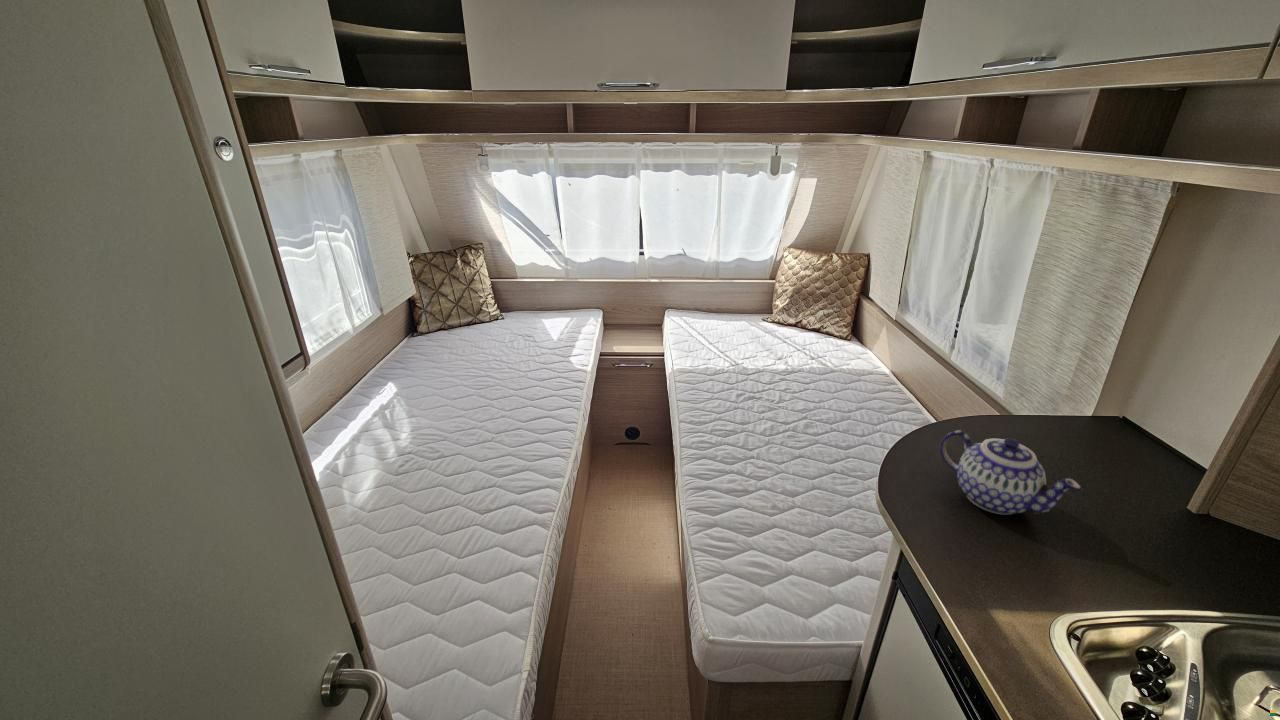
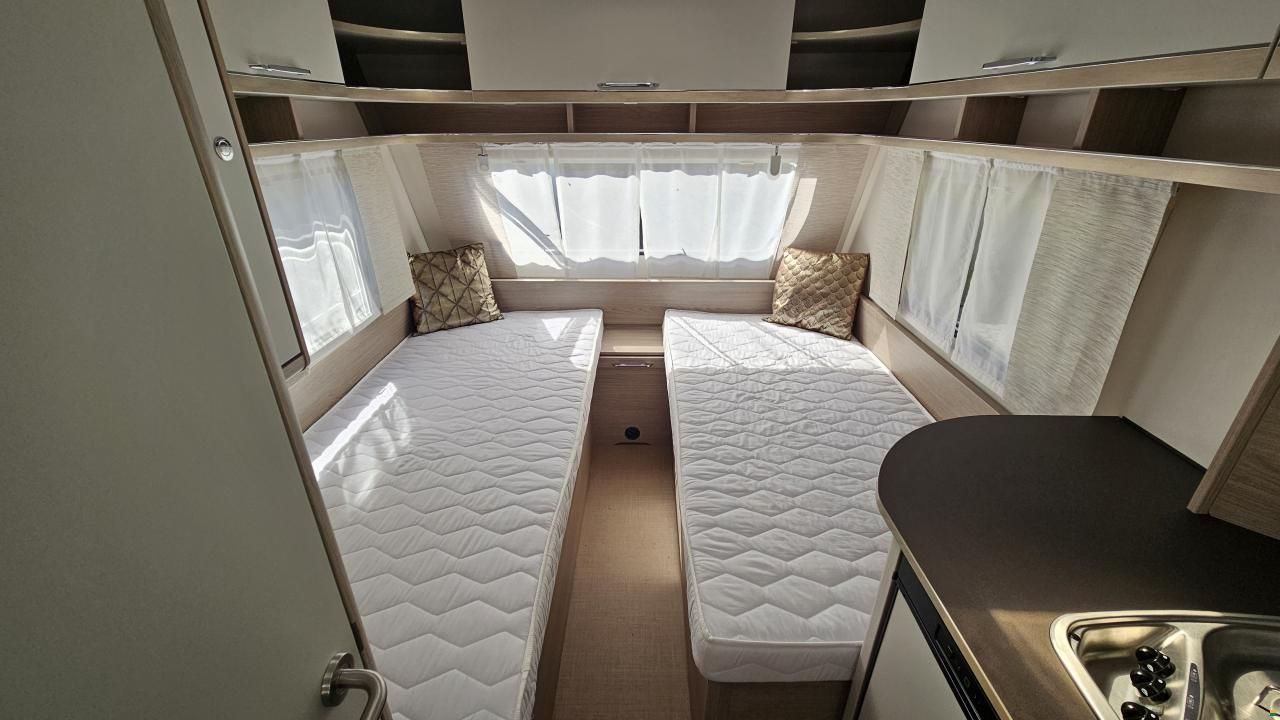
- teapot [939,429,1082,516]
